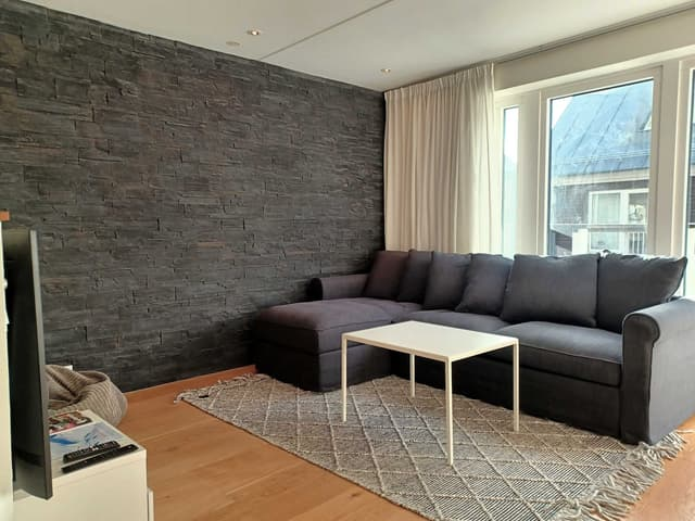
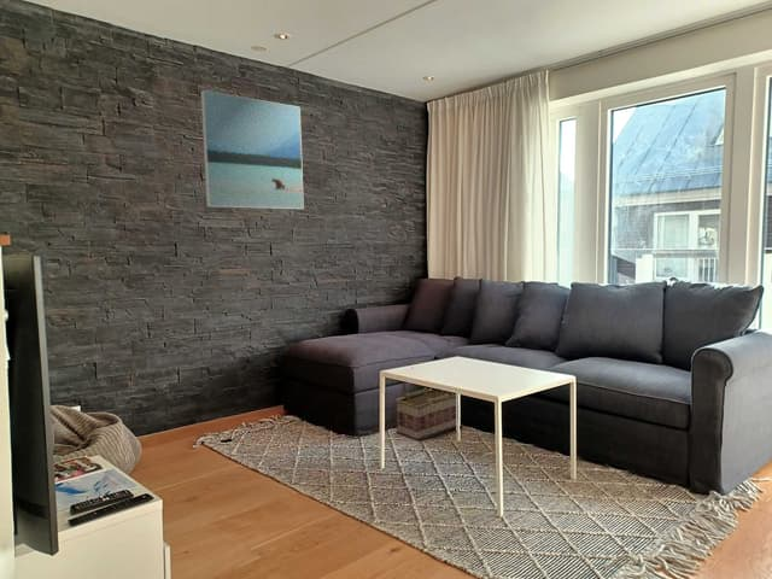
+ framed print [200,89,305,210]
+ basket [394,361,457,441]
